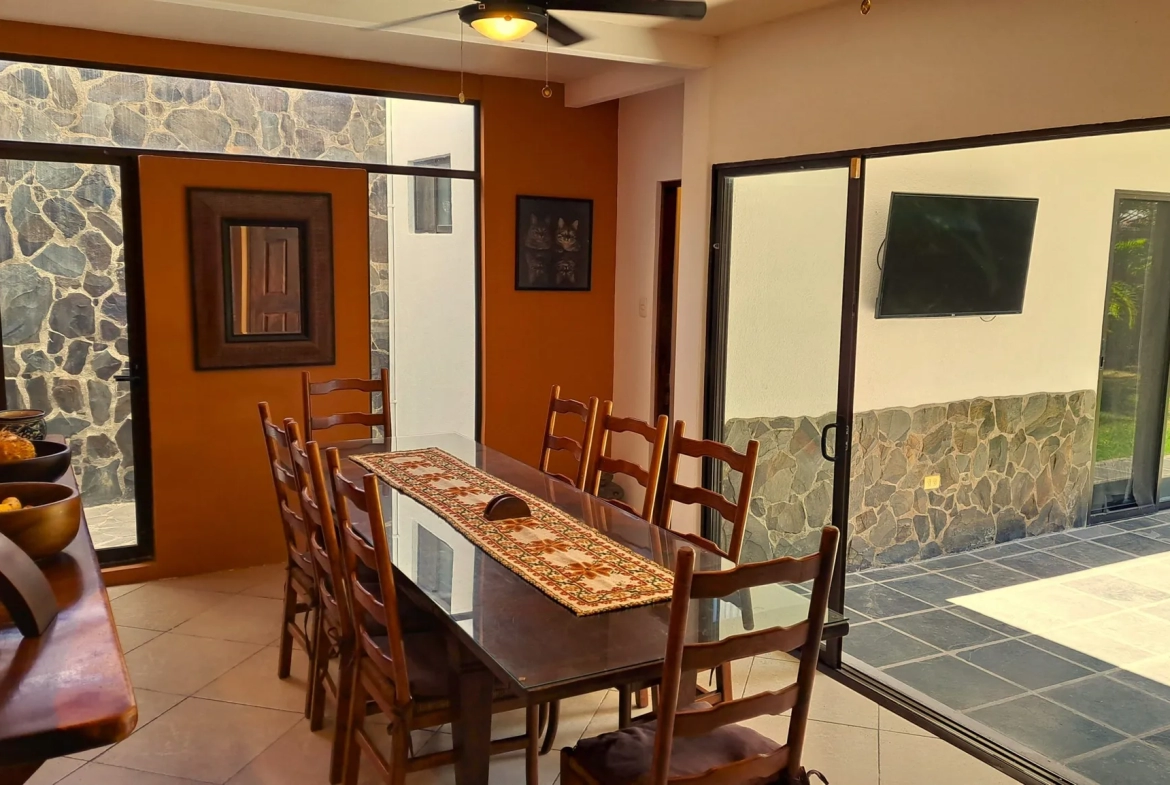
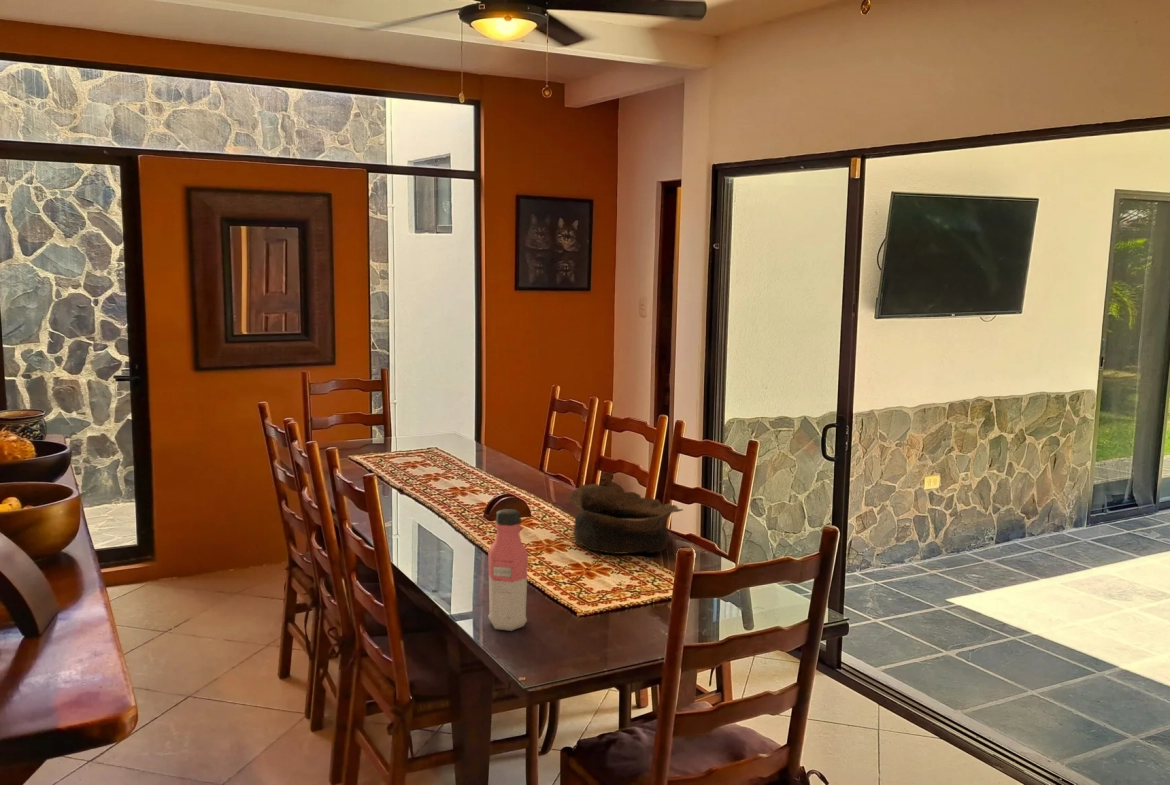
+ bowl [567,483,684,555]
+ water bottle [487,508,529,632]
